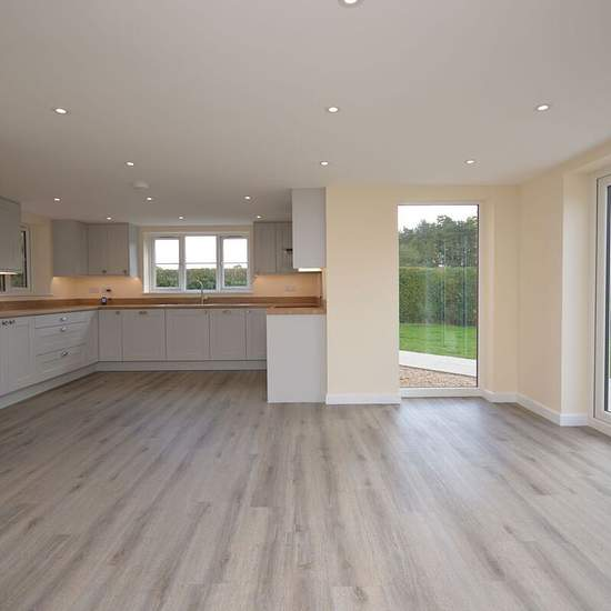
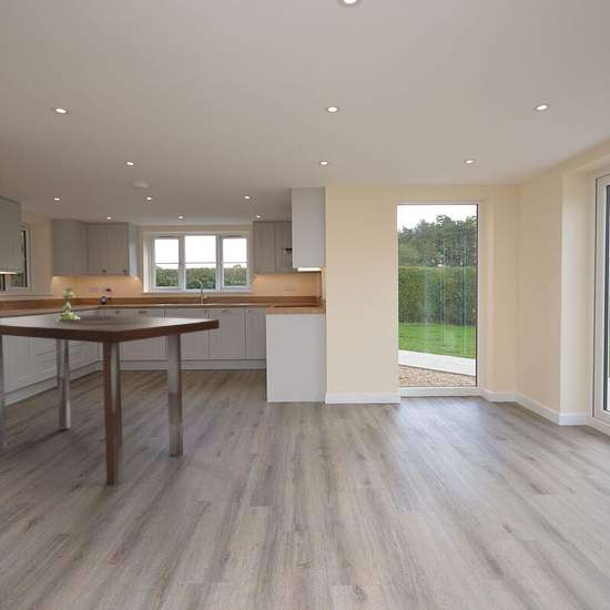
+ candlestick [58,287,80,321]
+ dining table [0,314,221,486]
